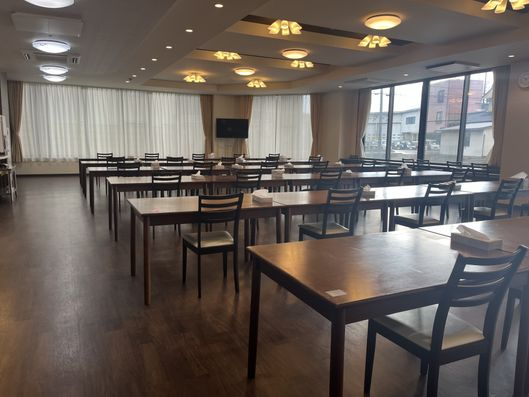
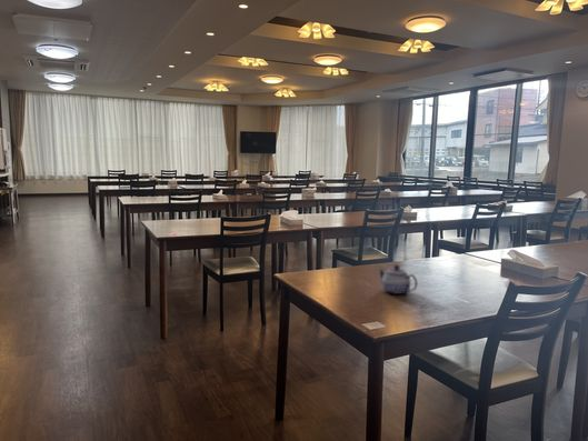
+ teapot [378,263,419,295]
